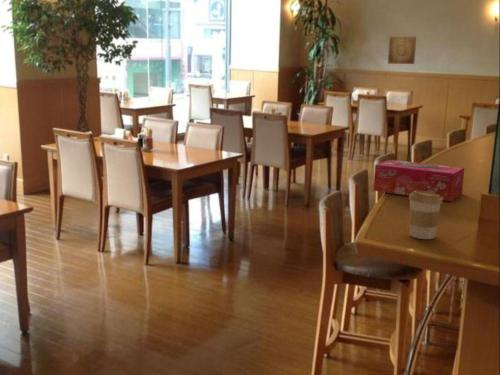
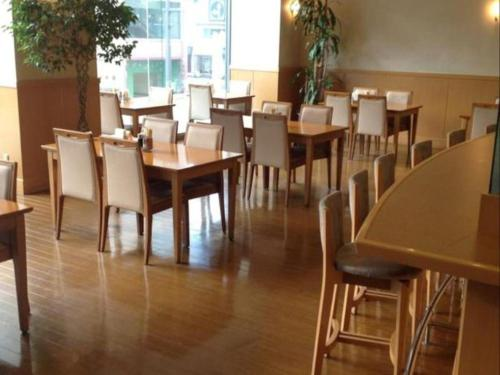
- coffee cup [408,191,444,240]
- wall art [387,36,417,65]
- tissue box [373,159,465,202]
